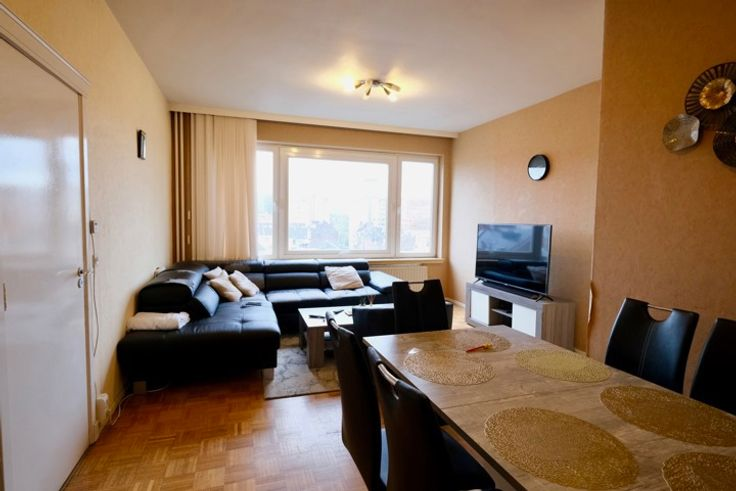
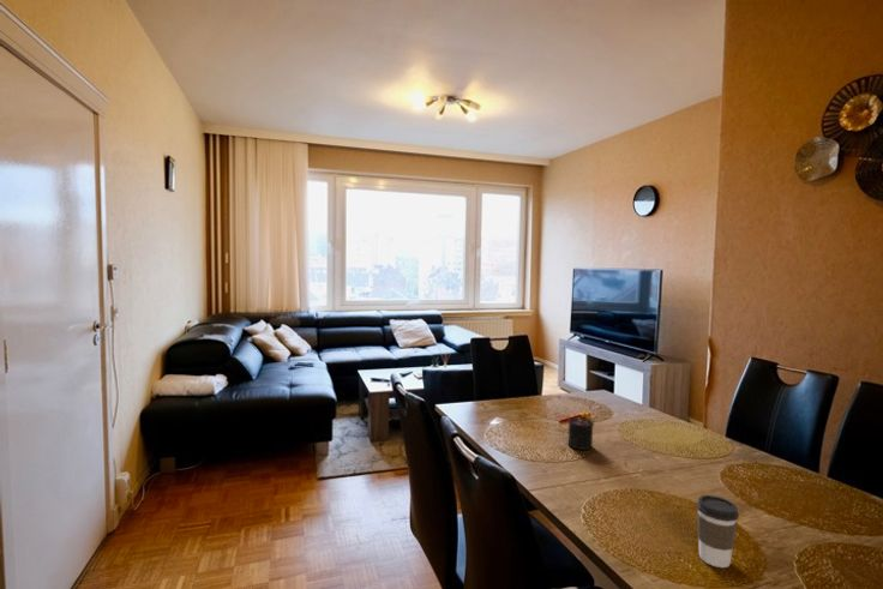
+ candle [566,411,595,451]
+ coffee cup [695,494,740,569]
